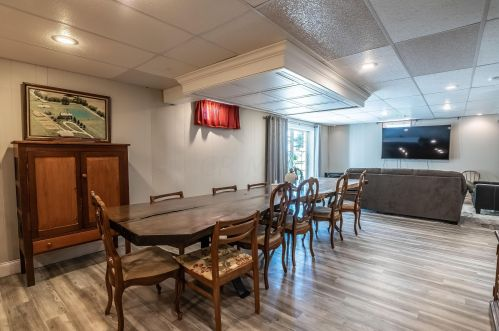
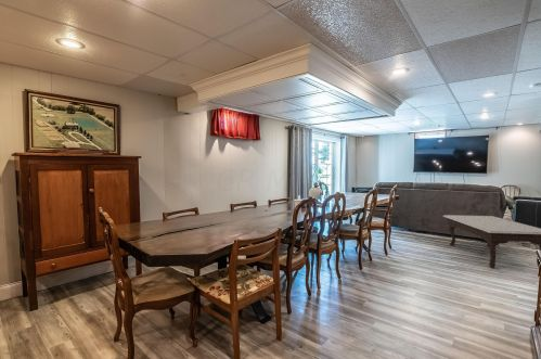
+ coffee table [442,214,541,269]
